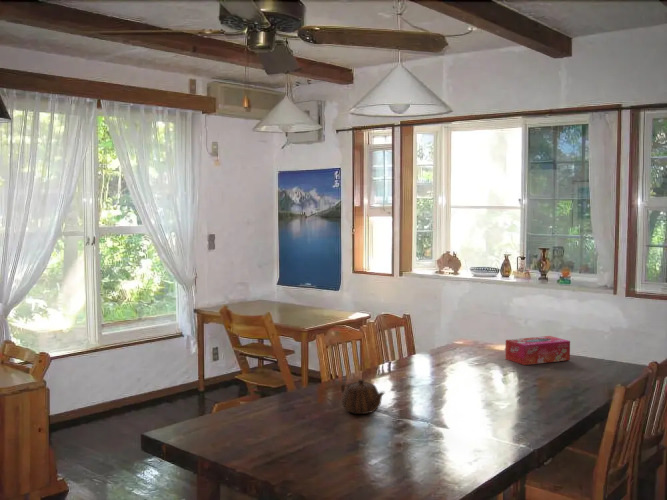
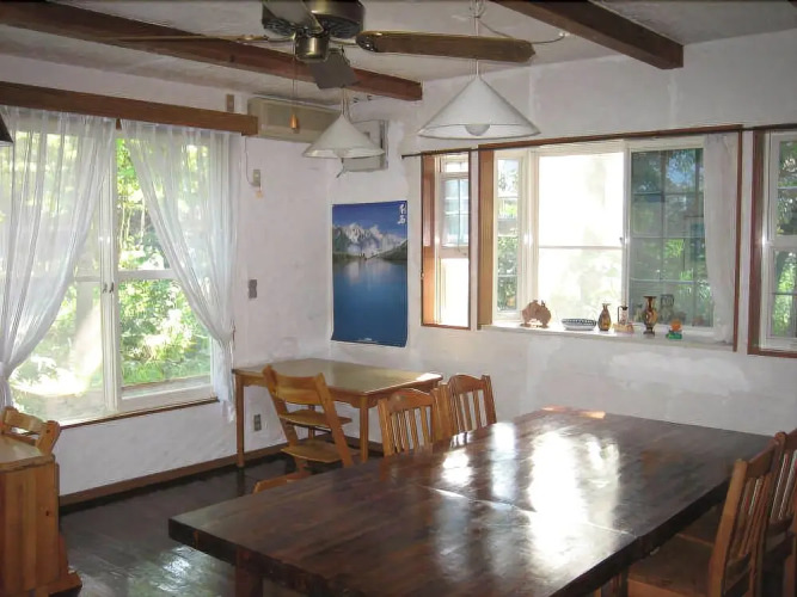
- tissue box [505,335,571,366]
- teapot [340,378,386,415]
